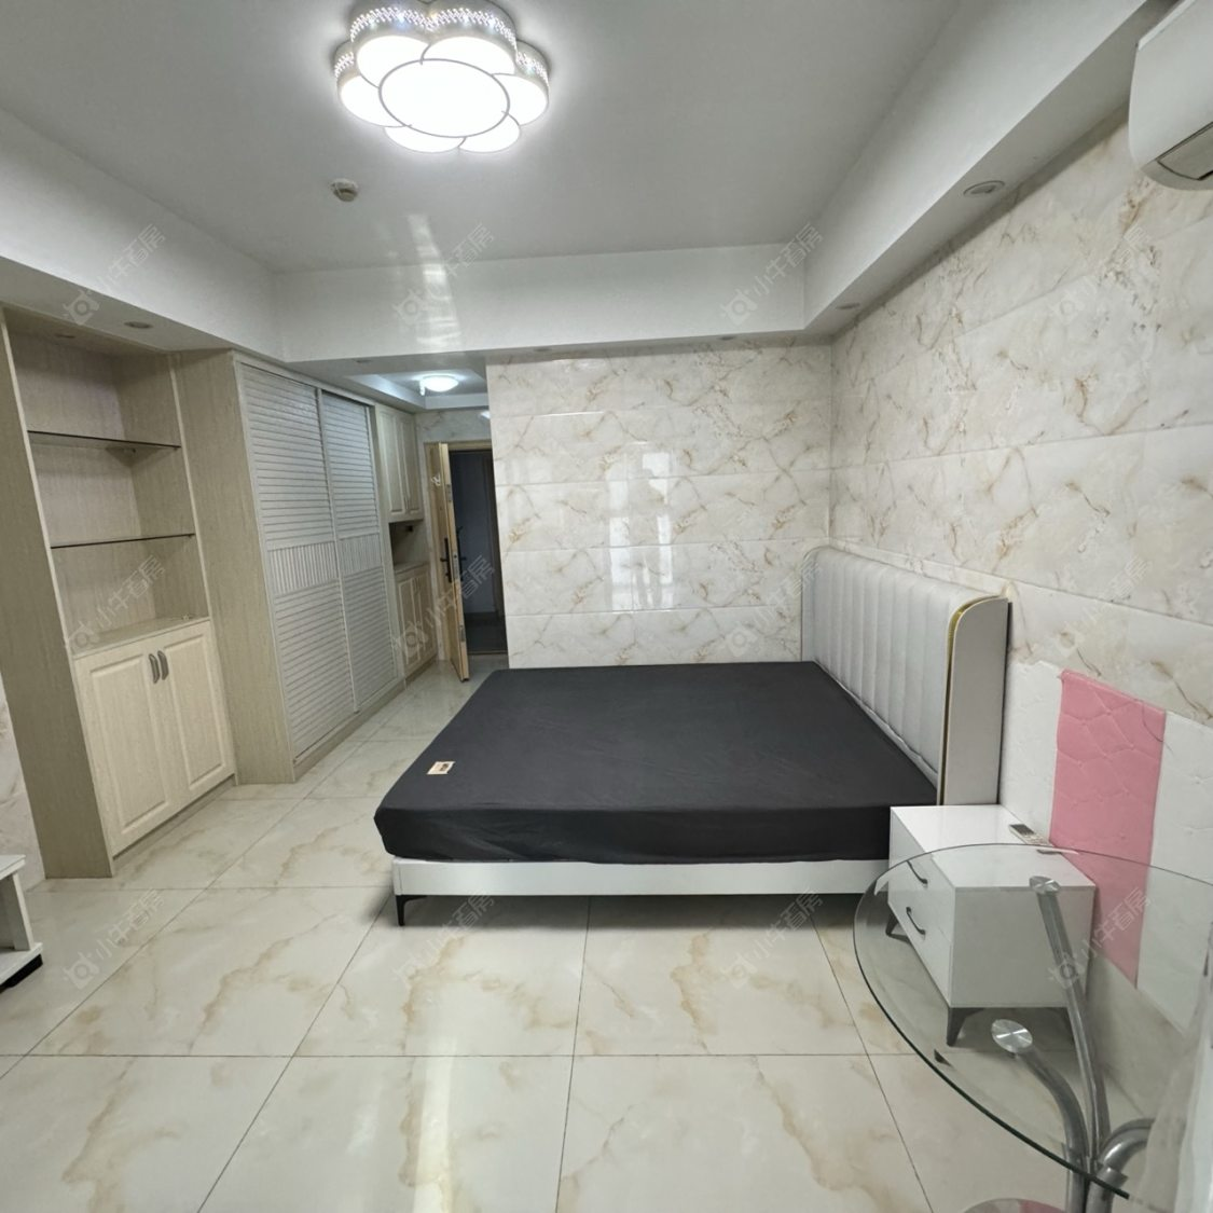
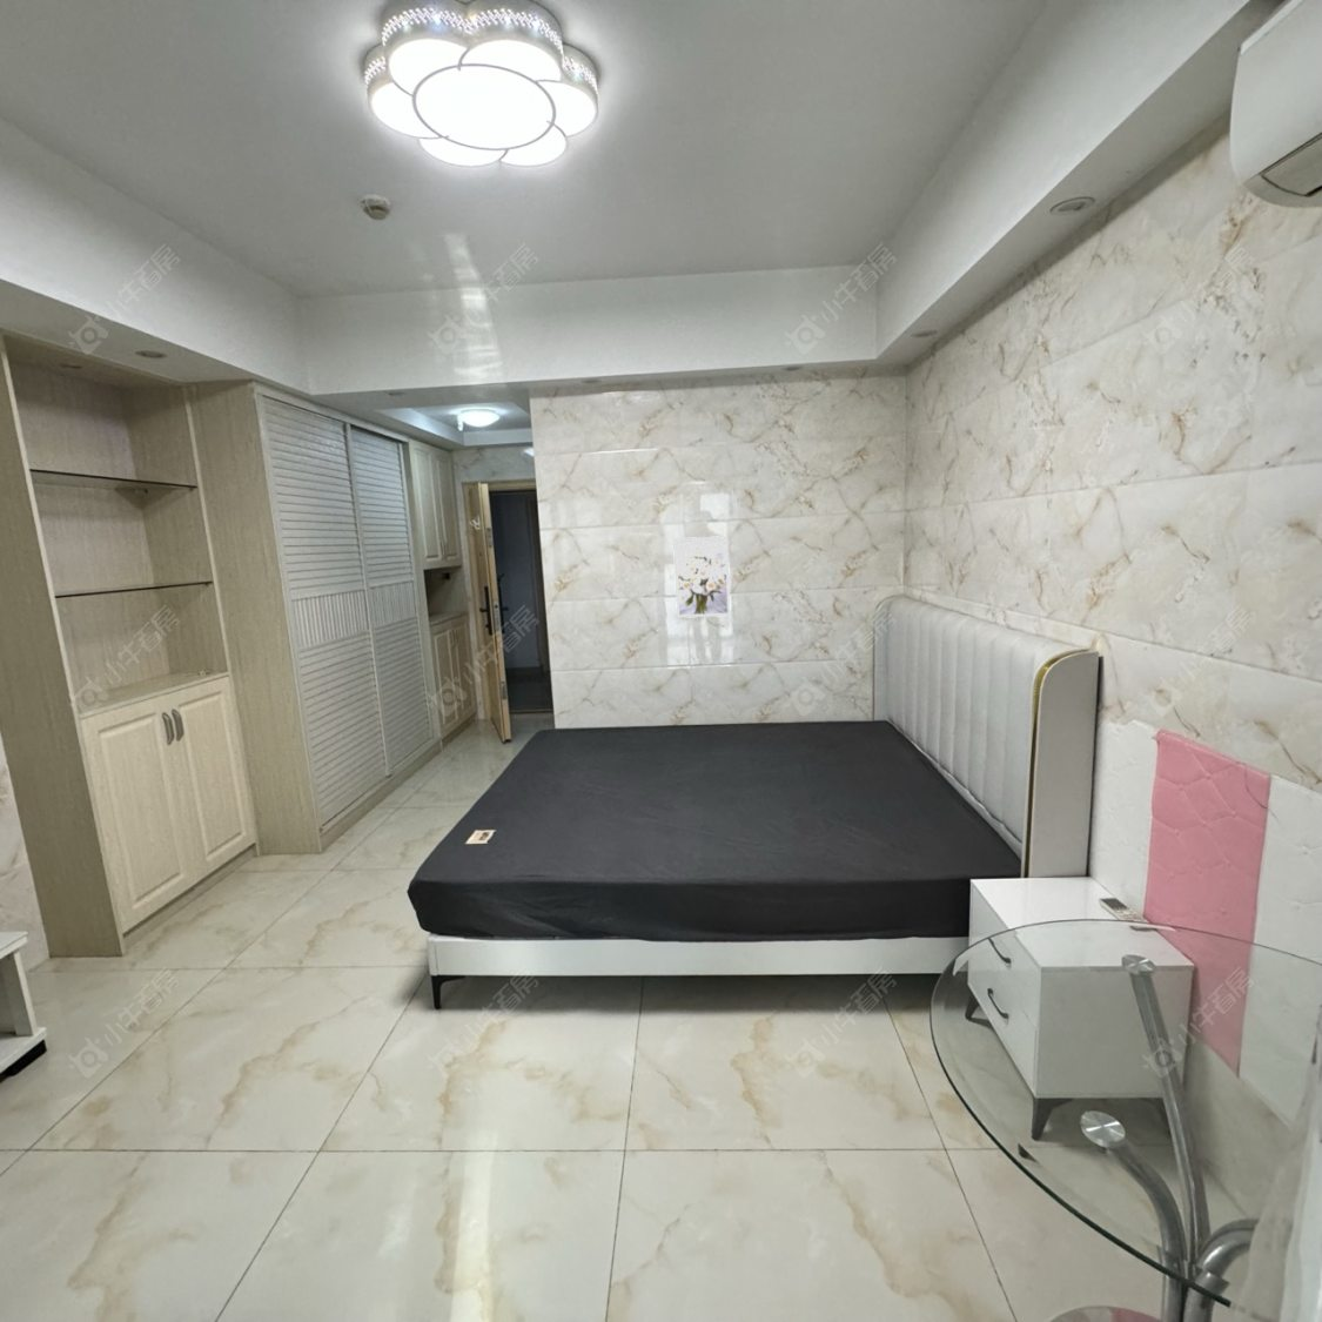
+ wall art [672,535,732,620]
